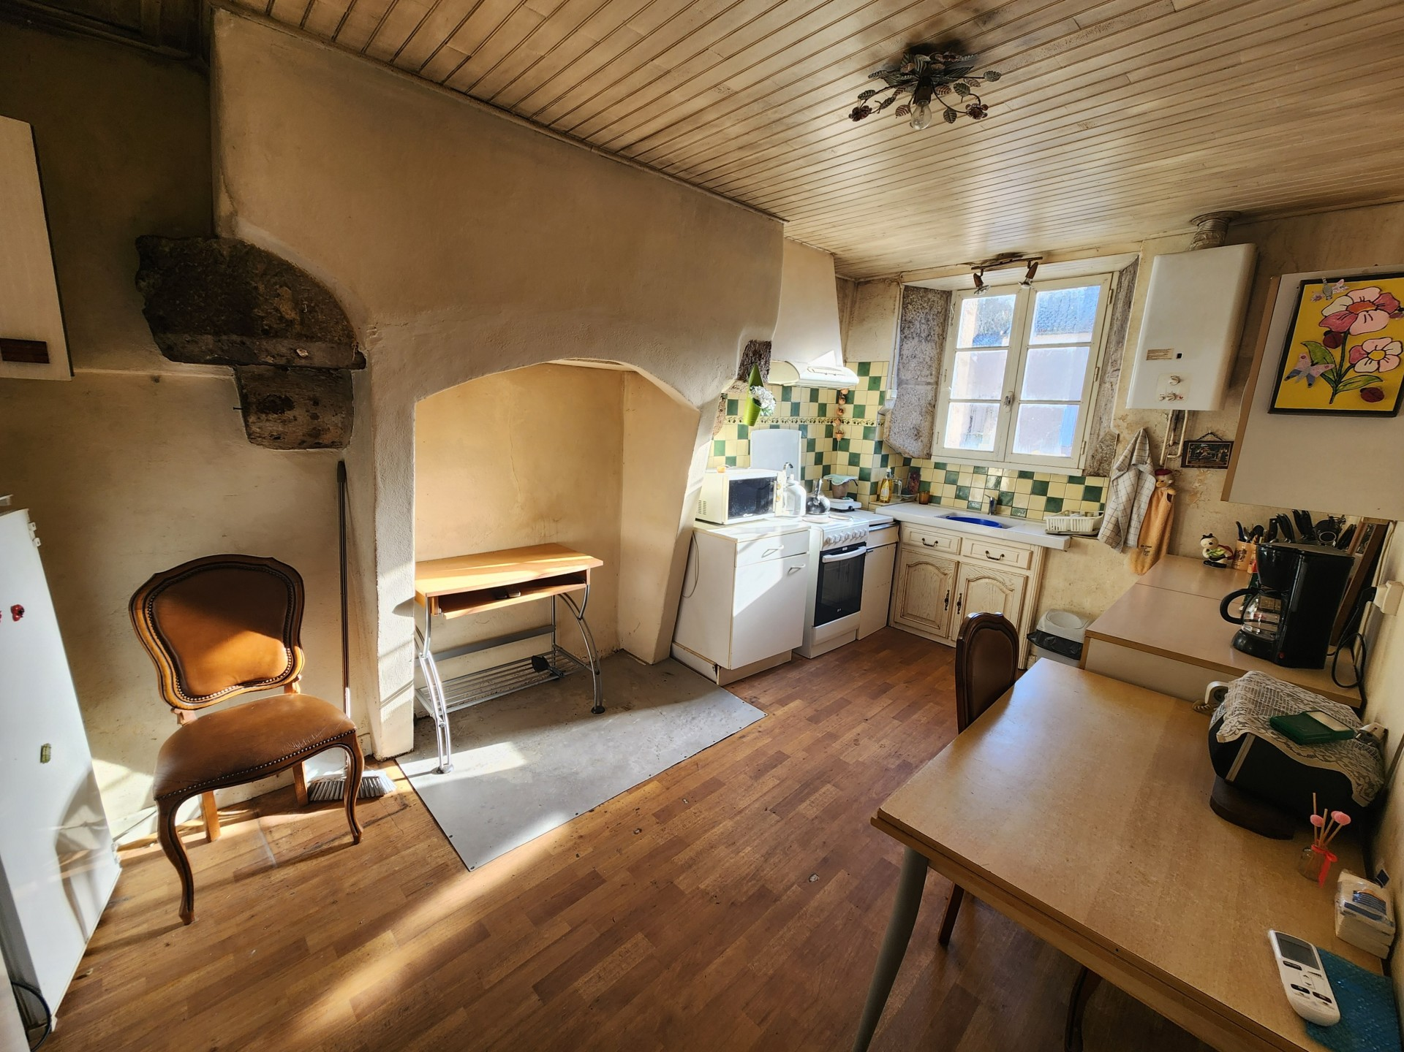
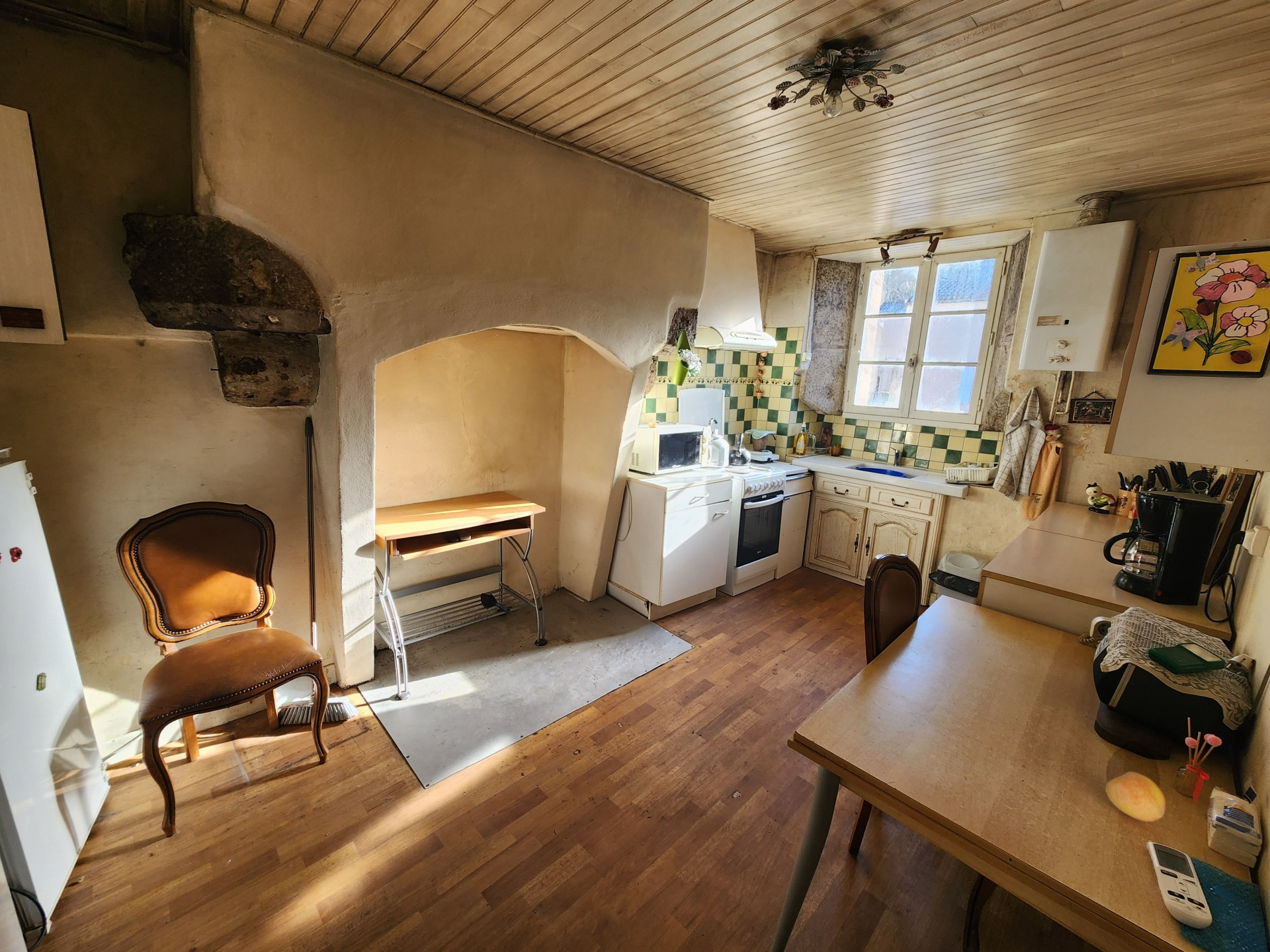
+ fruit [1105,771,1166,822]
